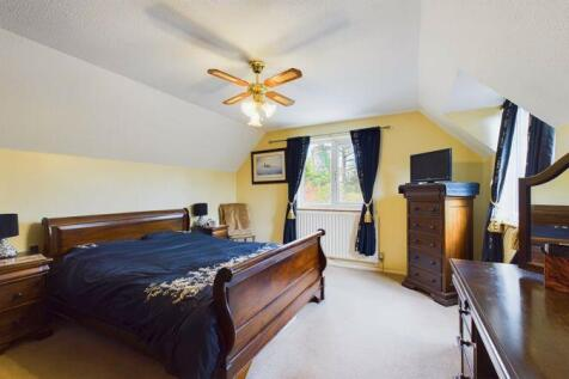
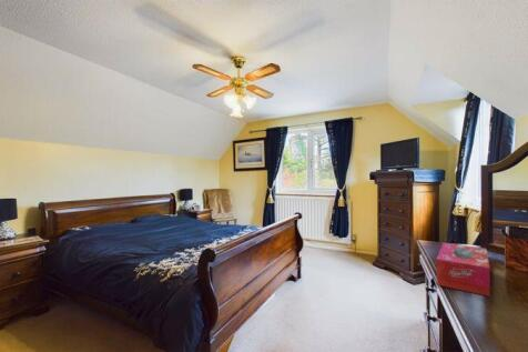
+ tissue box [436,242,490,298]
